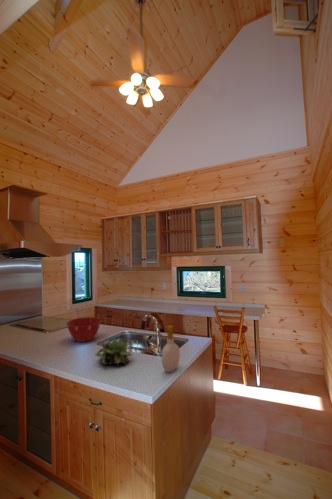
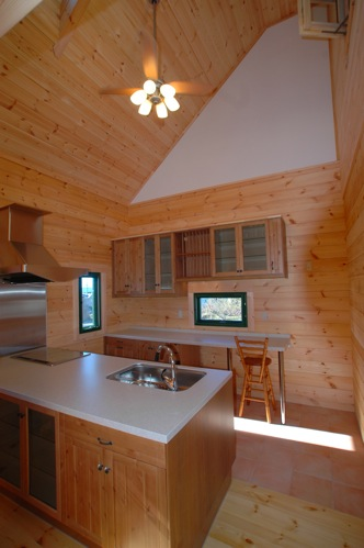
- succulent plant [94,338,134,366]
- soap bottle [161,325,181,373]
- mixing bowl [65,316,102,343]
